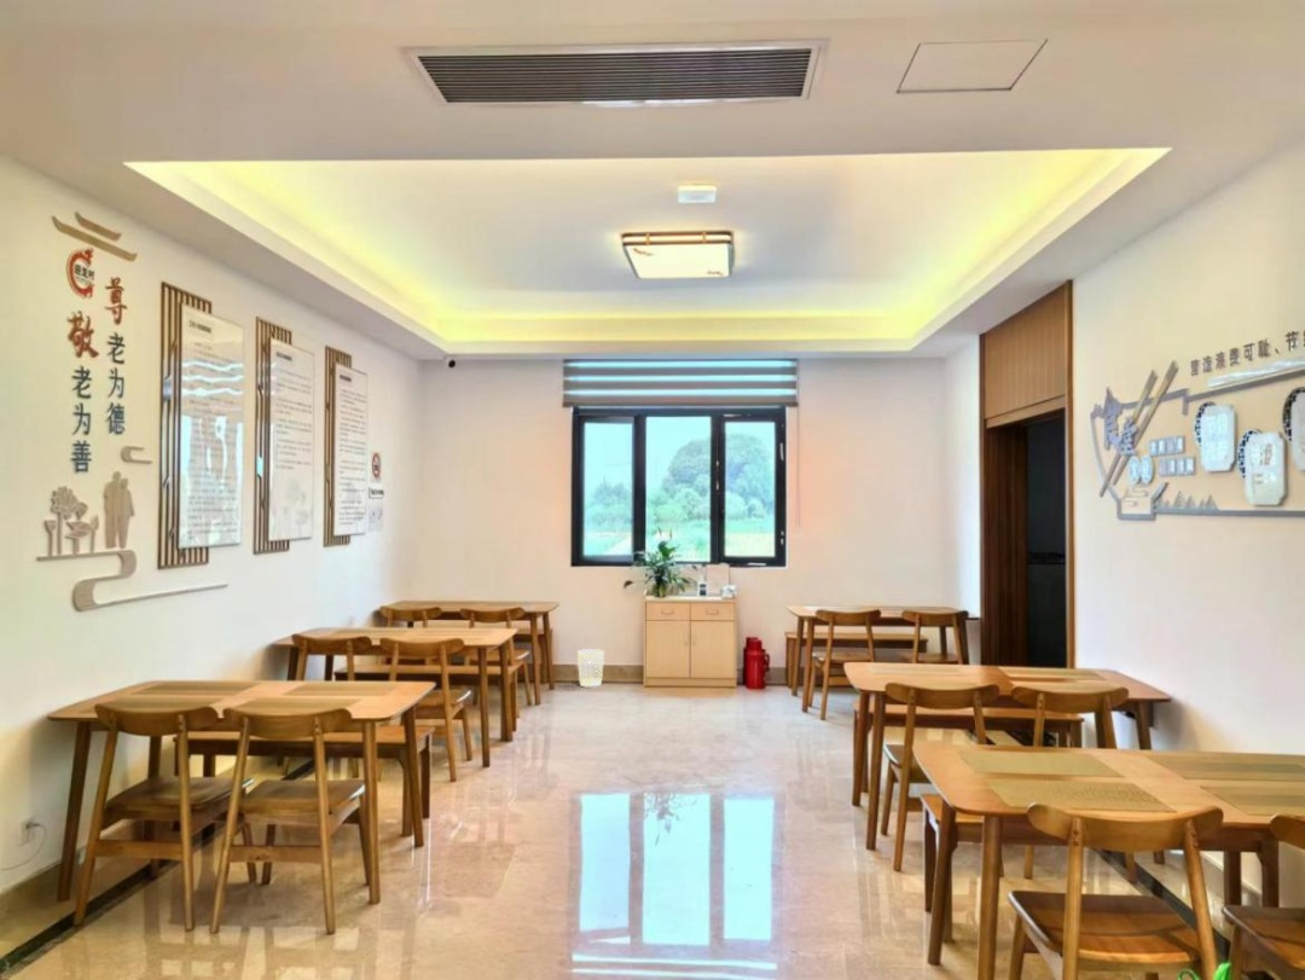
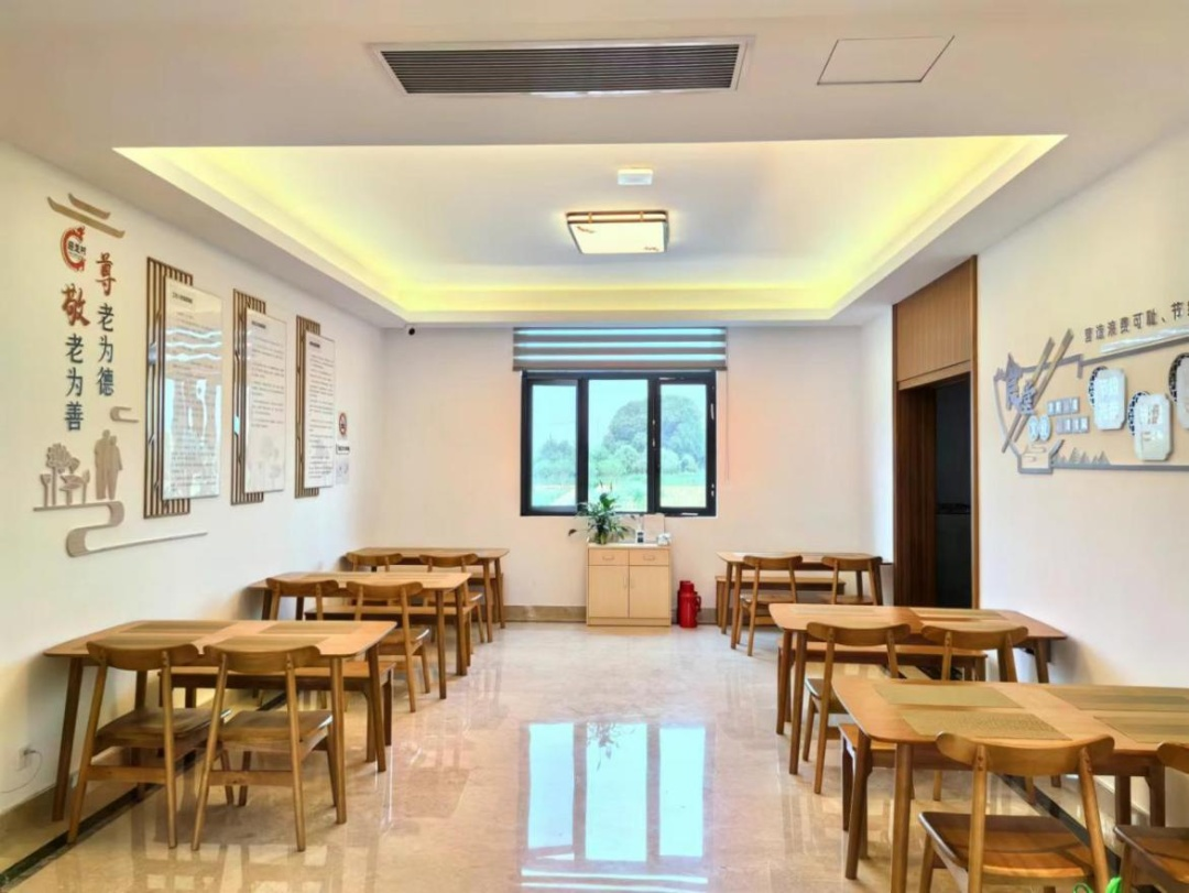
- wastebasket [576,648,605,689]
